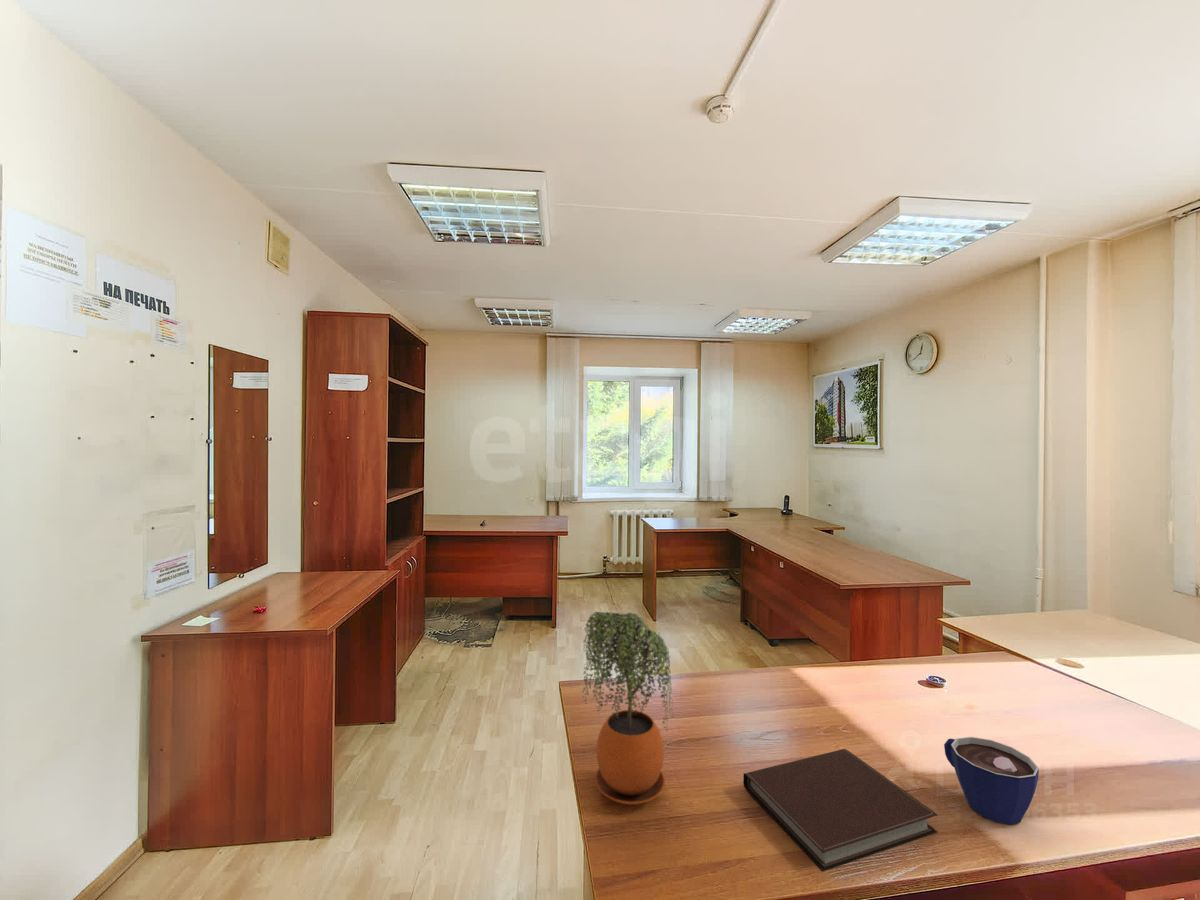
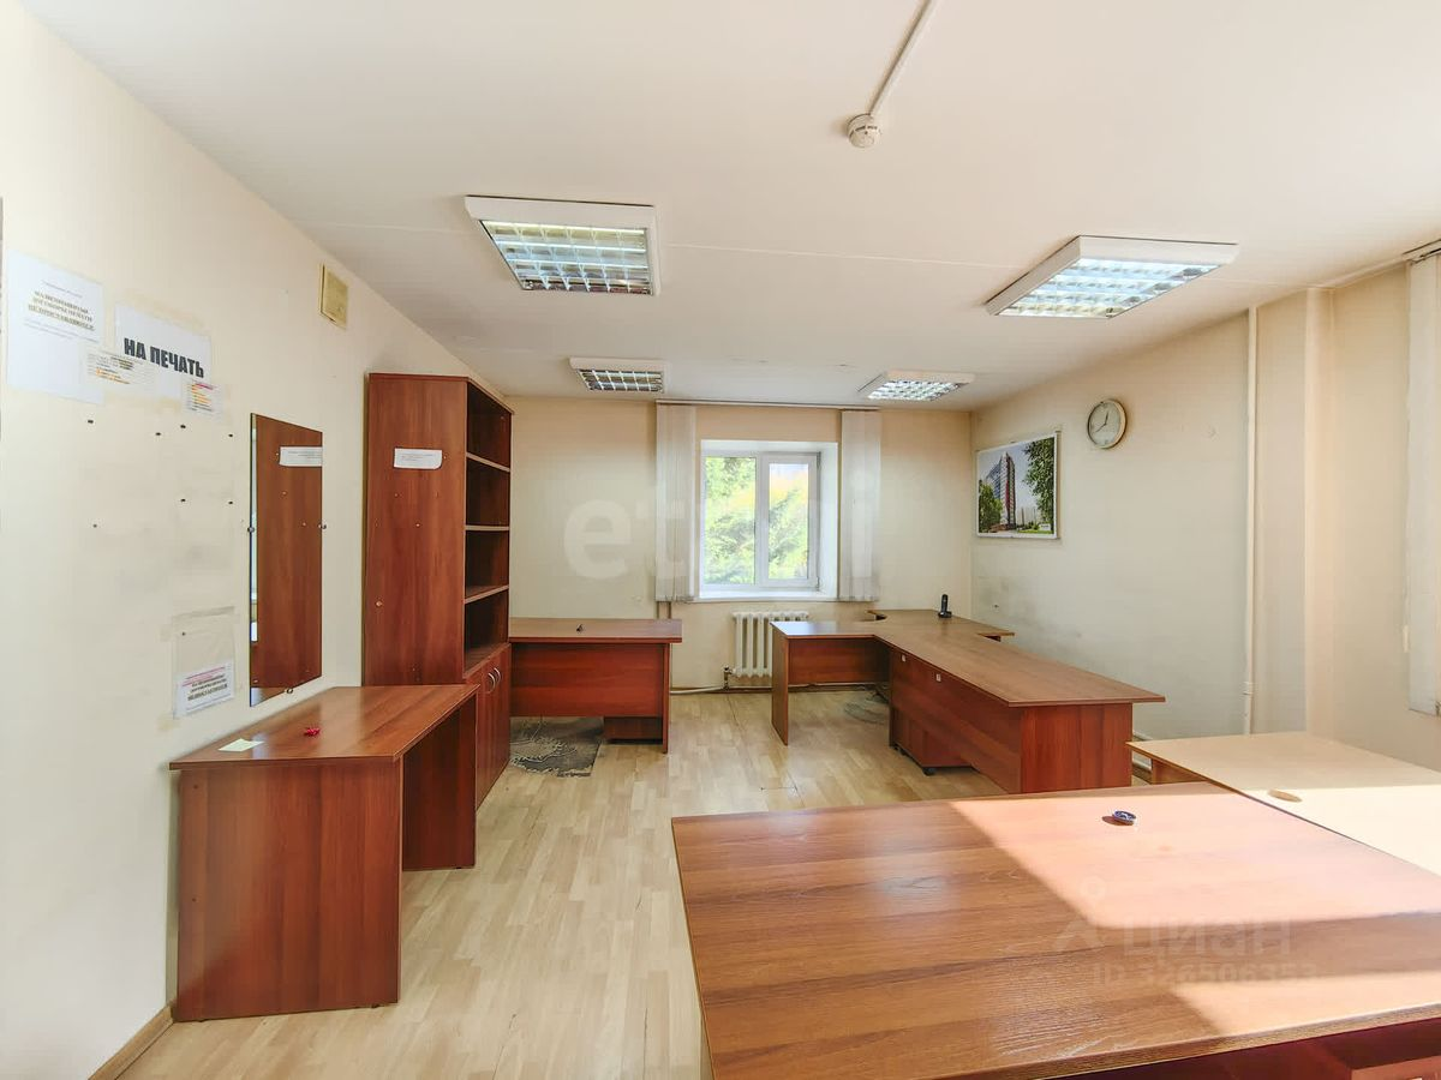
- potted plant [581,611,674,806]
- cup [943,736,1040,826]
- notebook [742,748,938,873]
